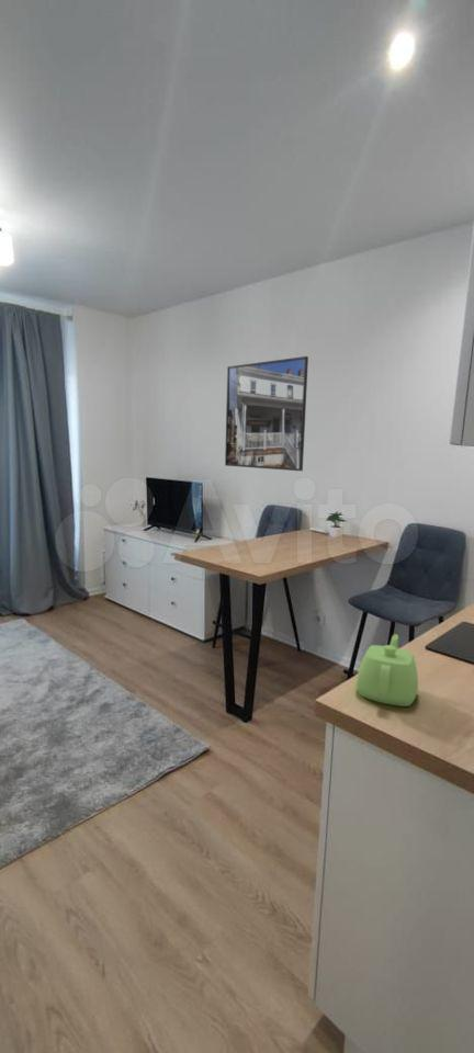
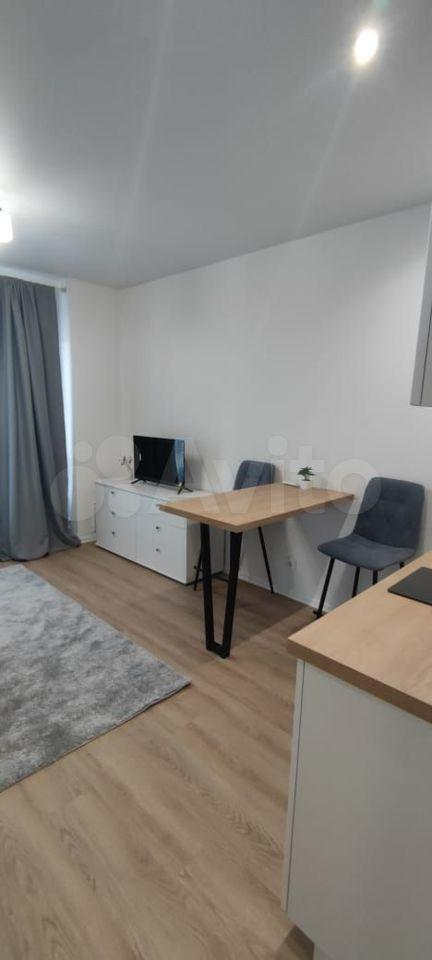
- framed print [224,355,309,472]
- teapot [356,633,419,707]
